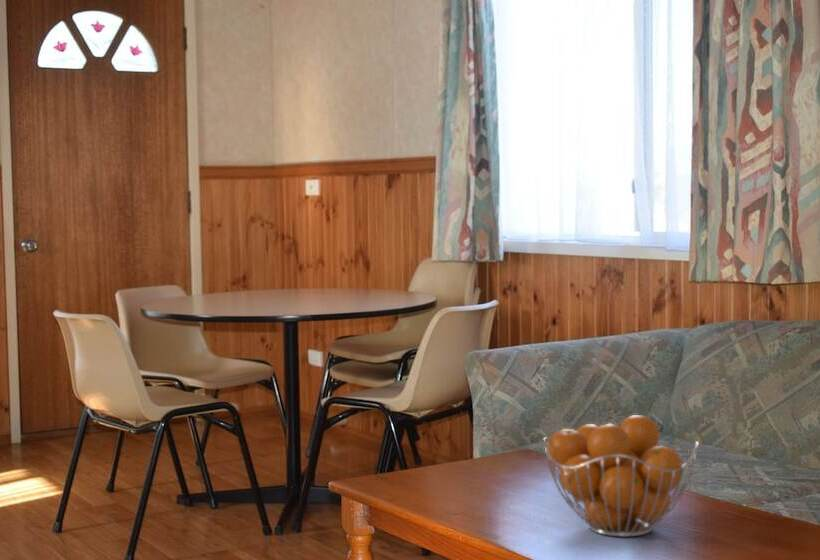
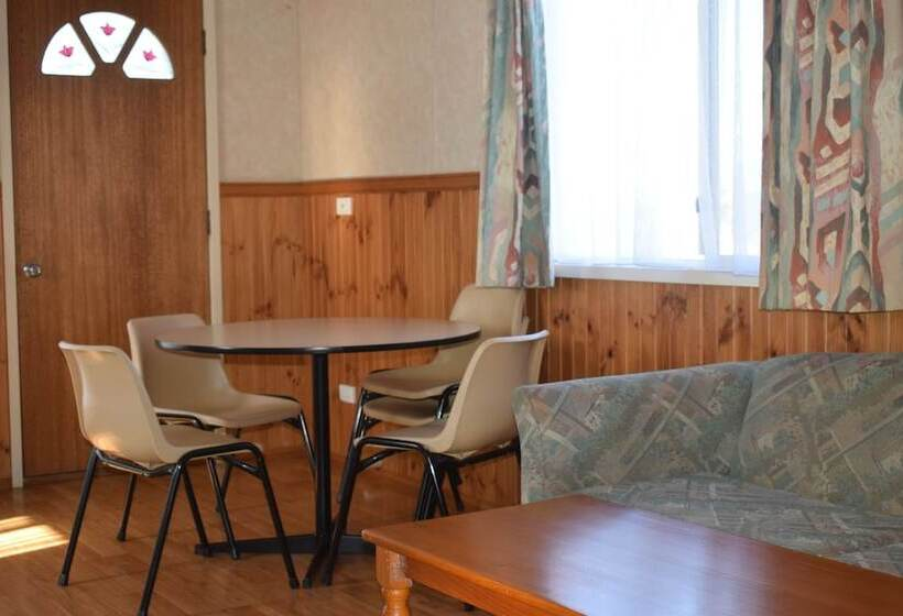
- fruit basket [543,414,700,538]
